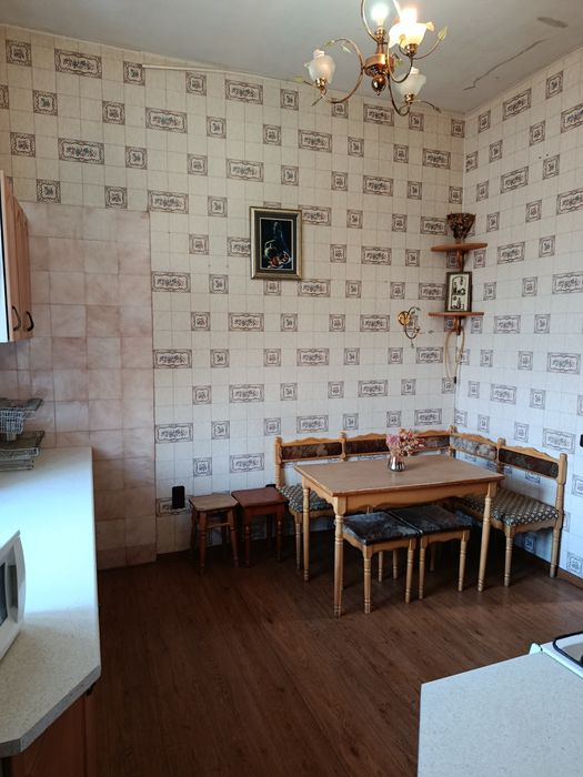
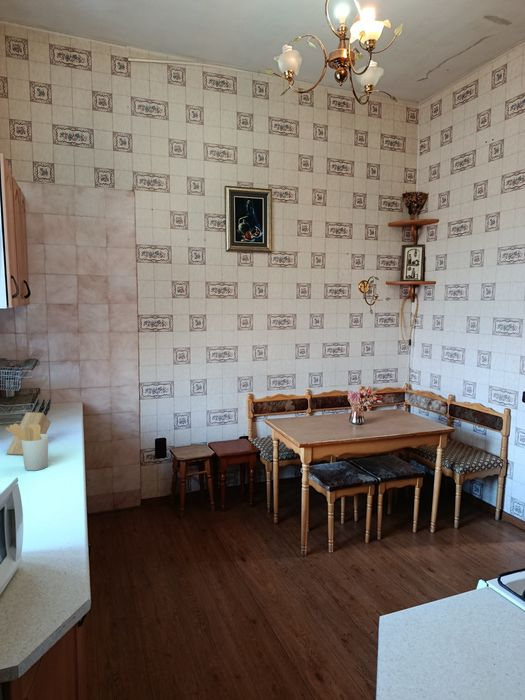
+ utensil holder [5,423,49,472]
+ knife block [5,398,52,456]
